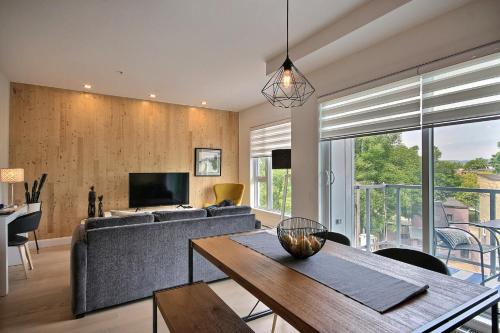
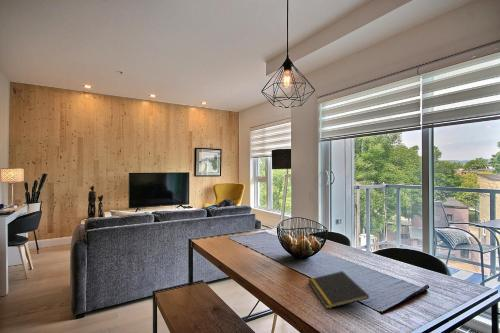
+ notepad [307,270,370,310]
